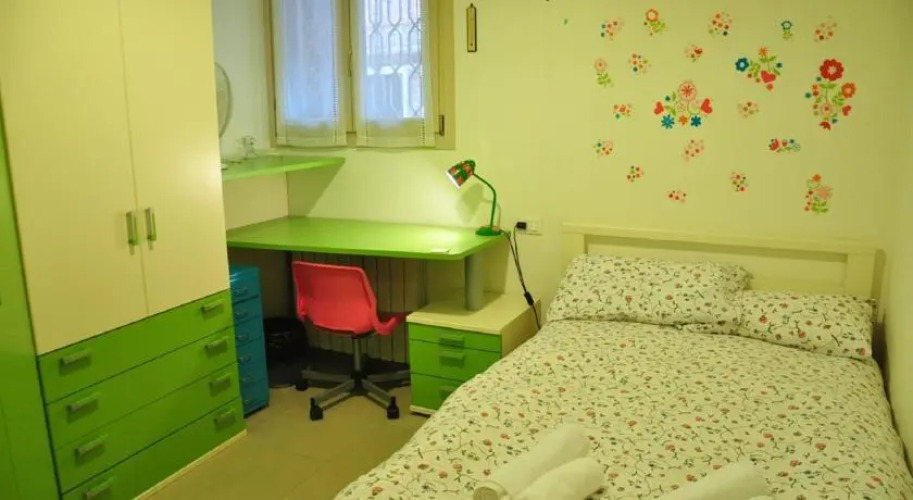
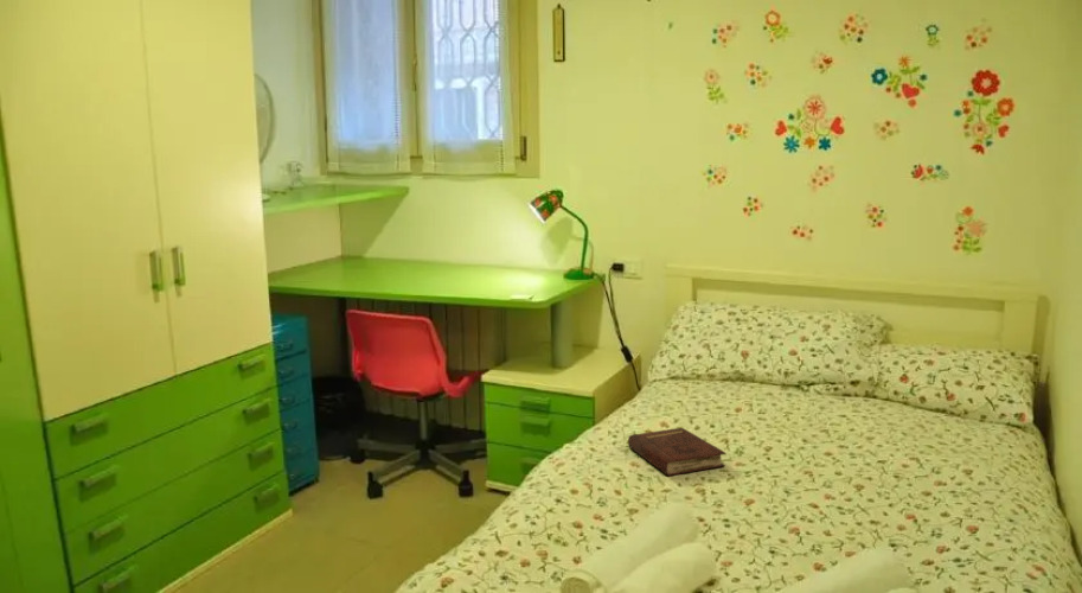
+ hardback book [627,427,728,477]
